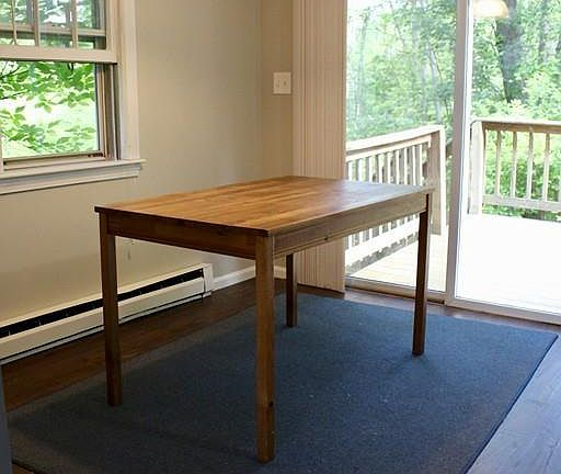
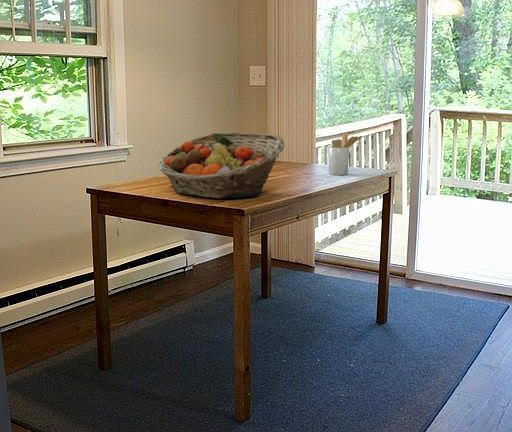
+ utensil holder [327,132,362,176]
+ fruit basket [157,132,285,199]
